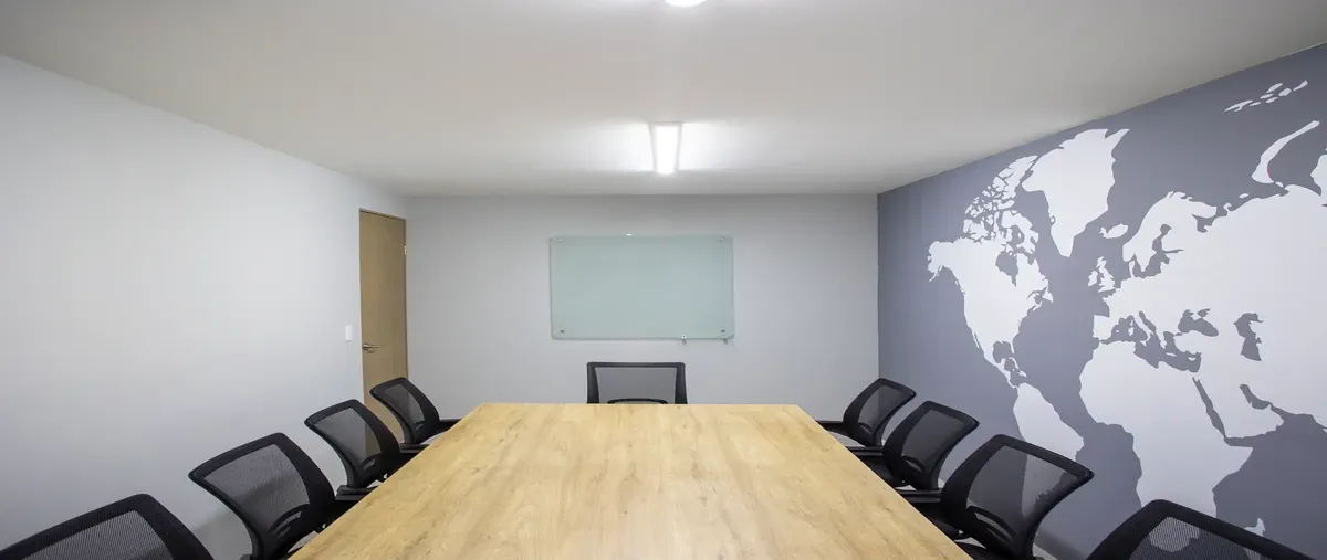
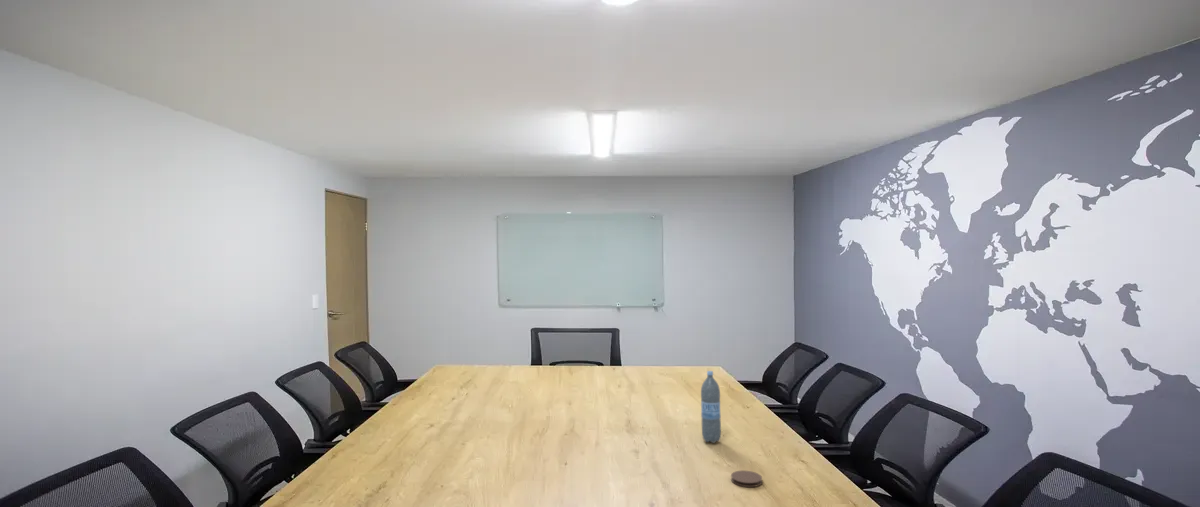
+ coaster [730,470,763,488]
+ water bottle [700,370,722,444]
